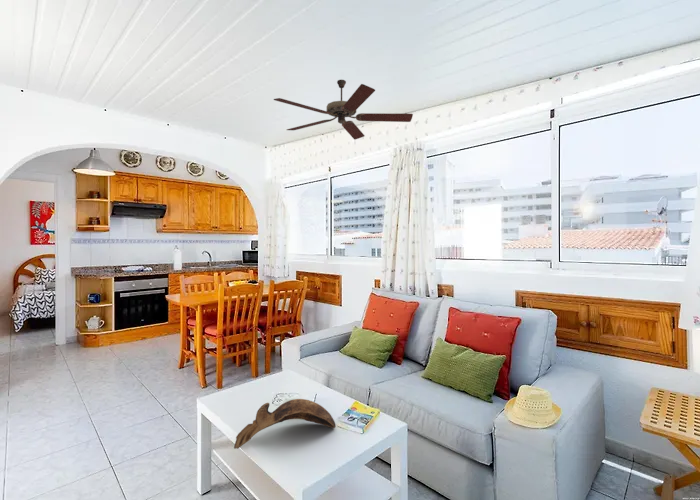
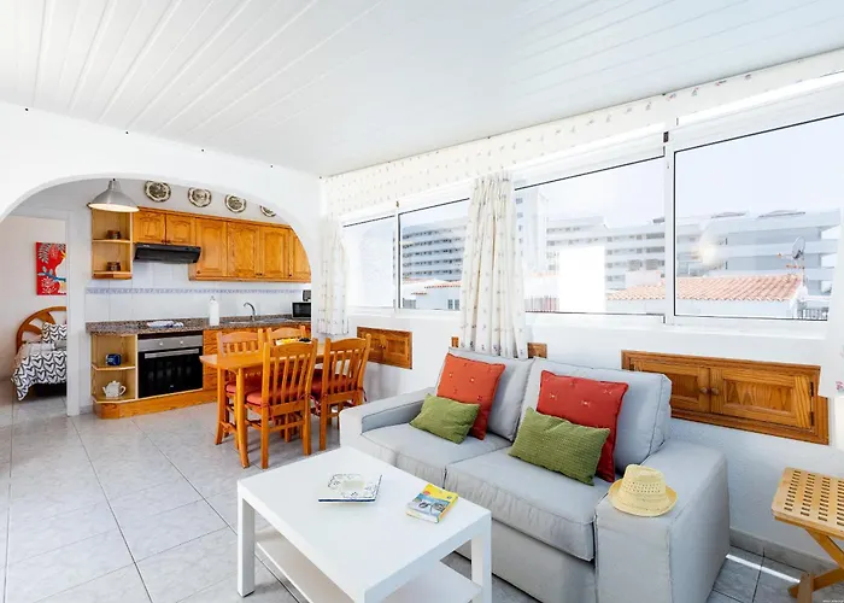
- decorative bowl [233,398,337,450]
- ceiling fan [273,79,414,141]
